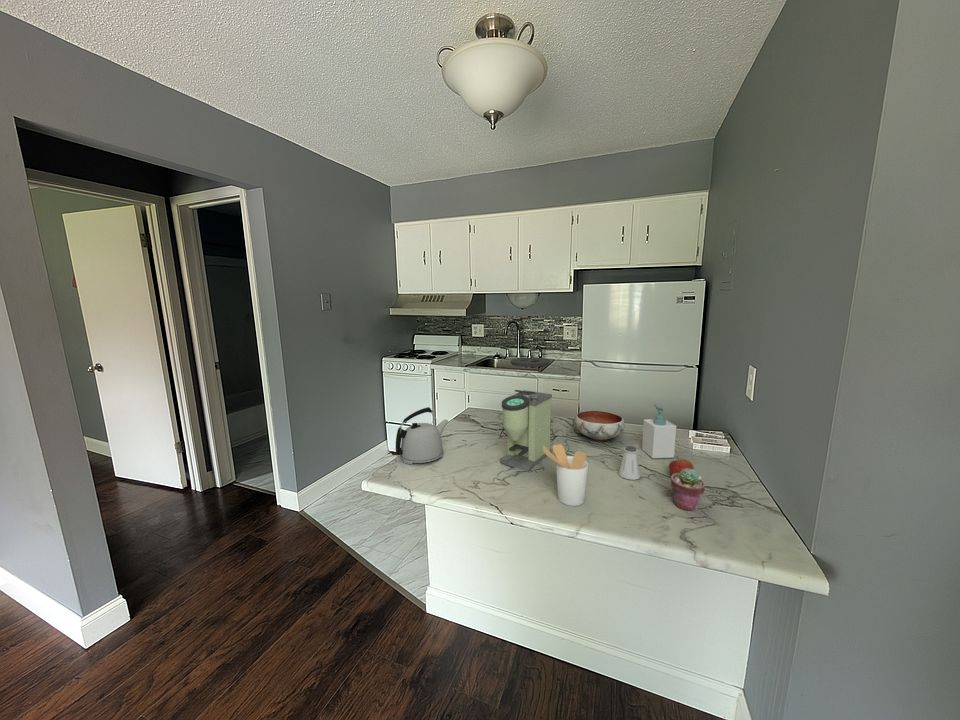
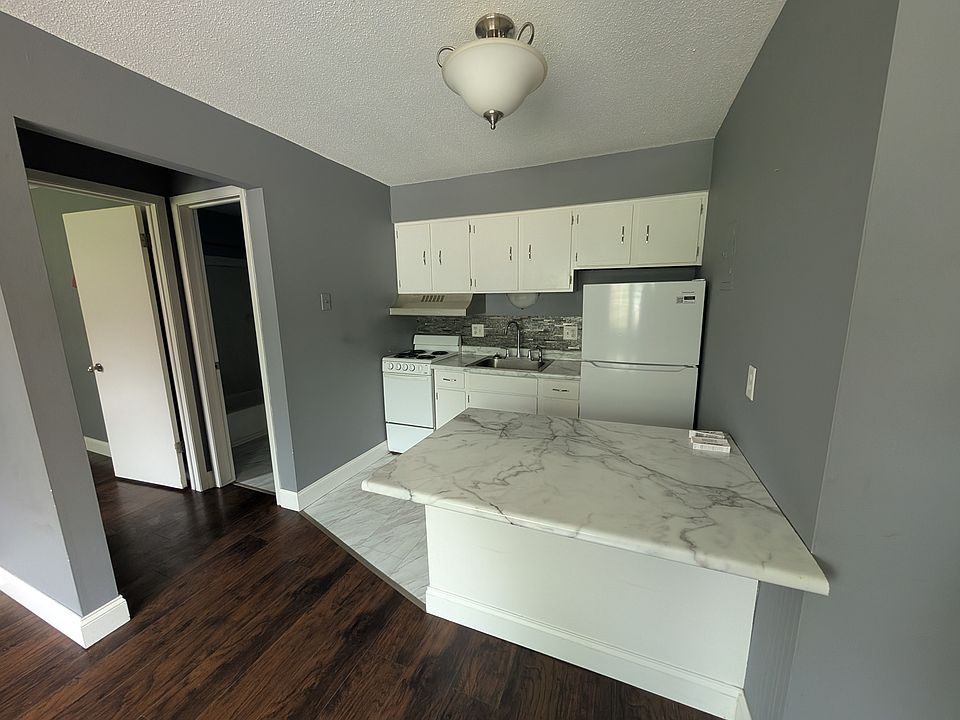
- saltshaker [618,445,642,481]
- apple [668,456,695,475]
- potted succulent [670,468,706,512]
- utensil holder [543,443,589,507]
- kettle [395,406,449,465]
- bowl [573,409,626,441]
- soap bottle [641,403,677,459]
- coffee grinder [499,357,553,471]
